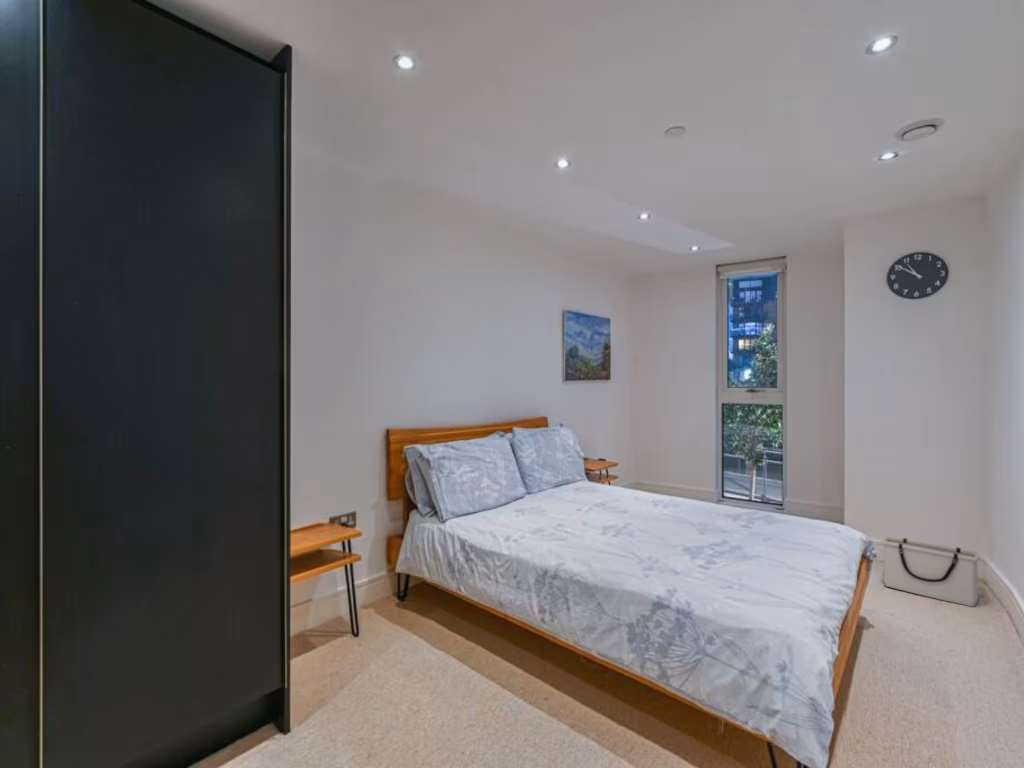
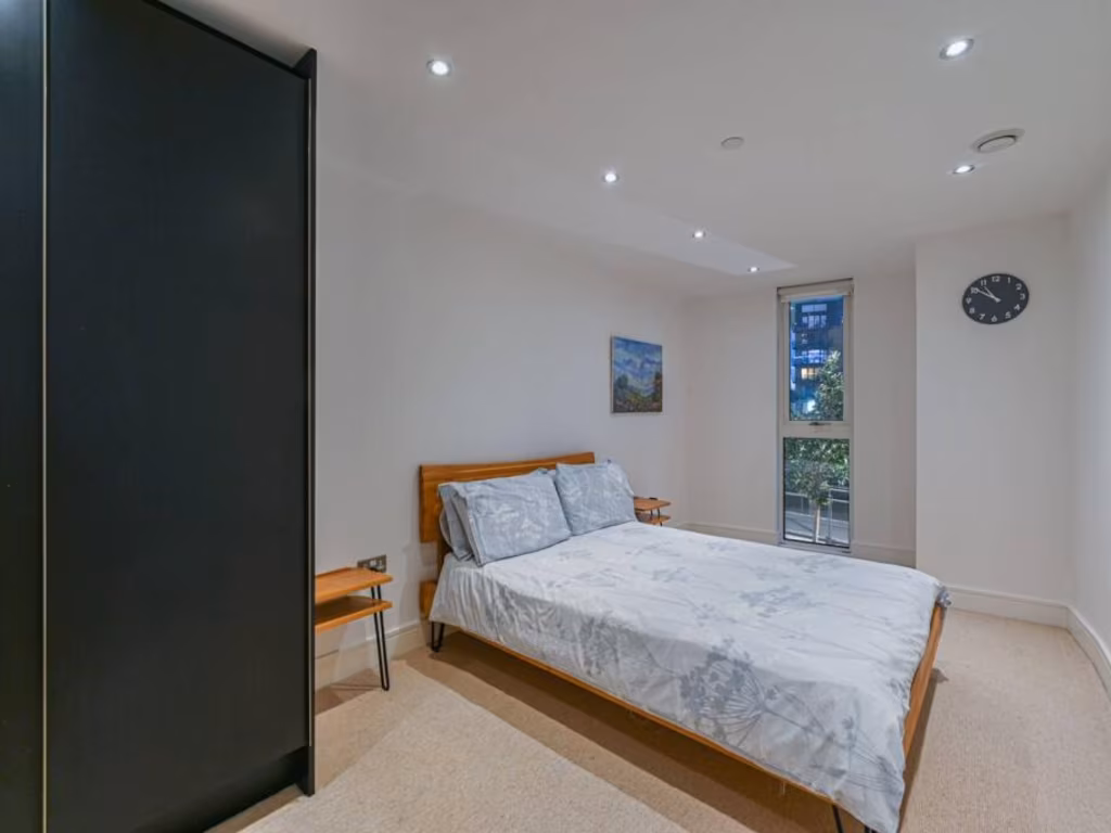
- storage bin [880,535,981,608]
